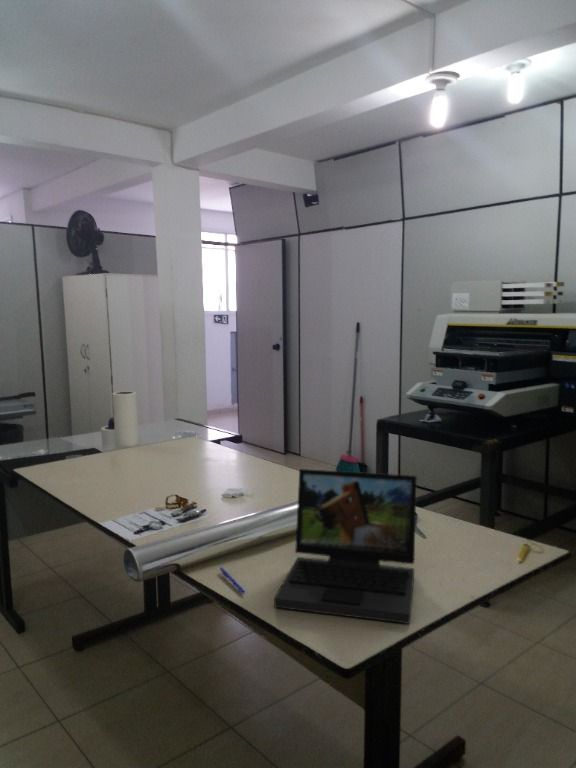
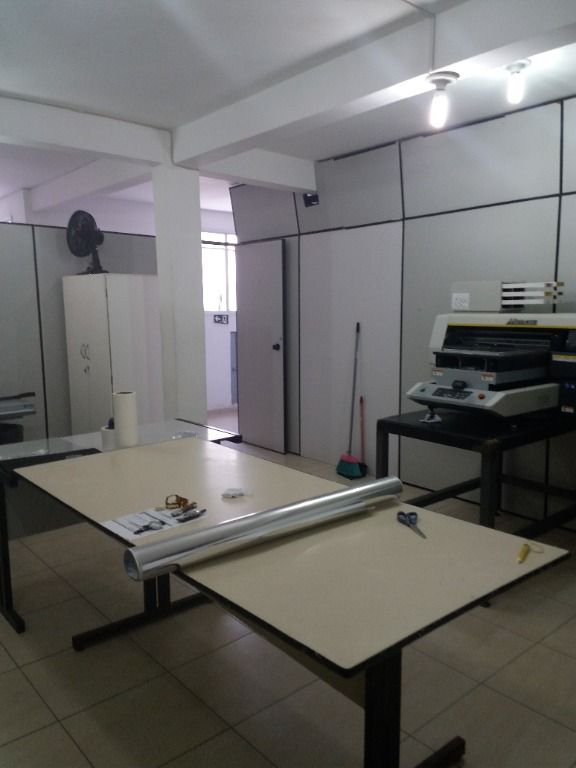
- pen [219,566,246,594]
- laptop [273,468,418,625]
